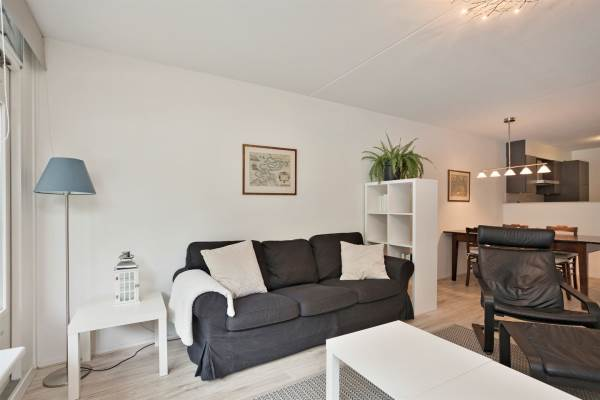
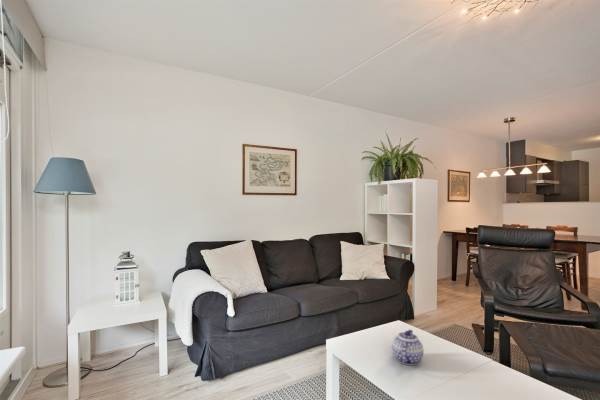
+ teapot [391,329,424,366]
